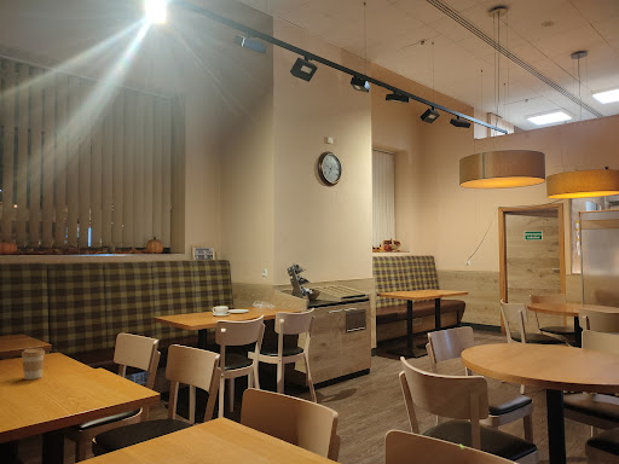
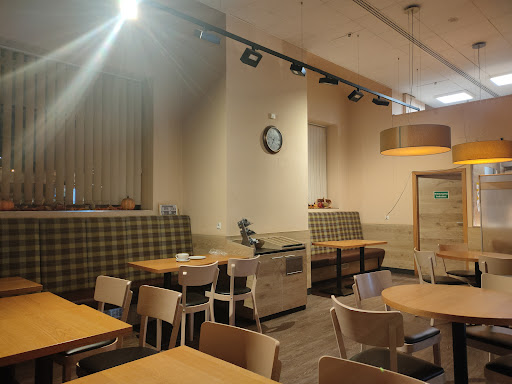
- coffee cup [21,347,46,381]
